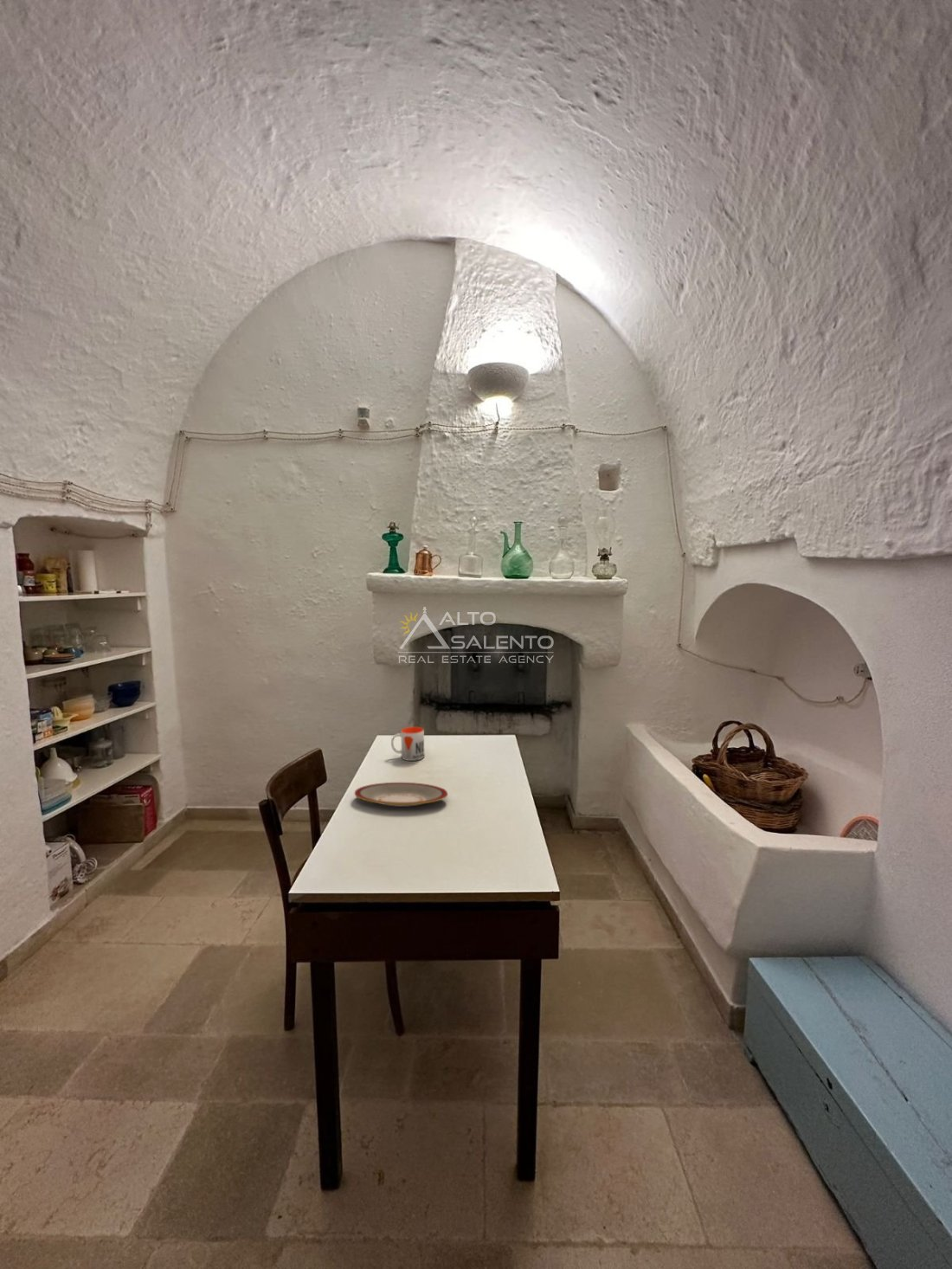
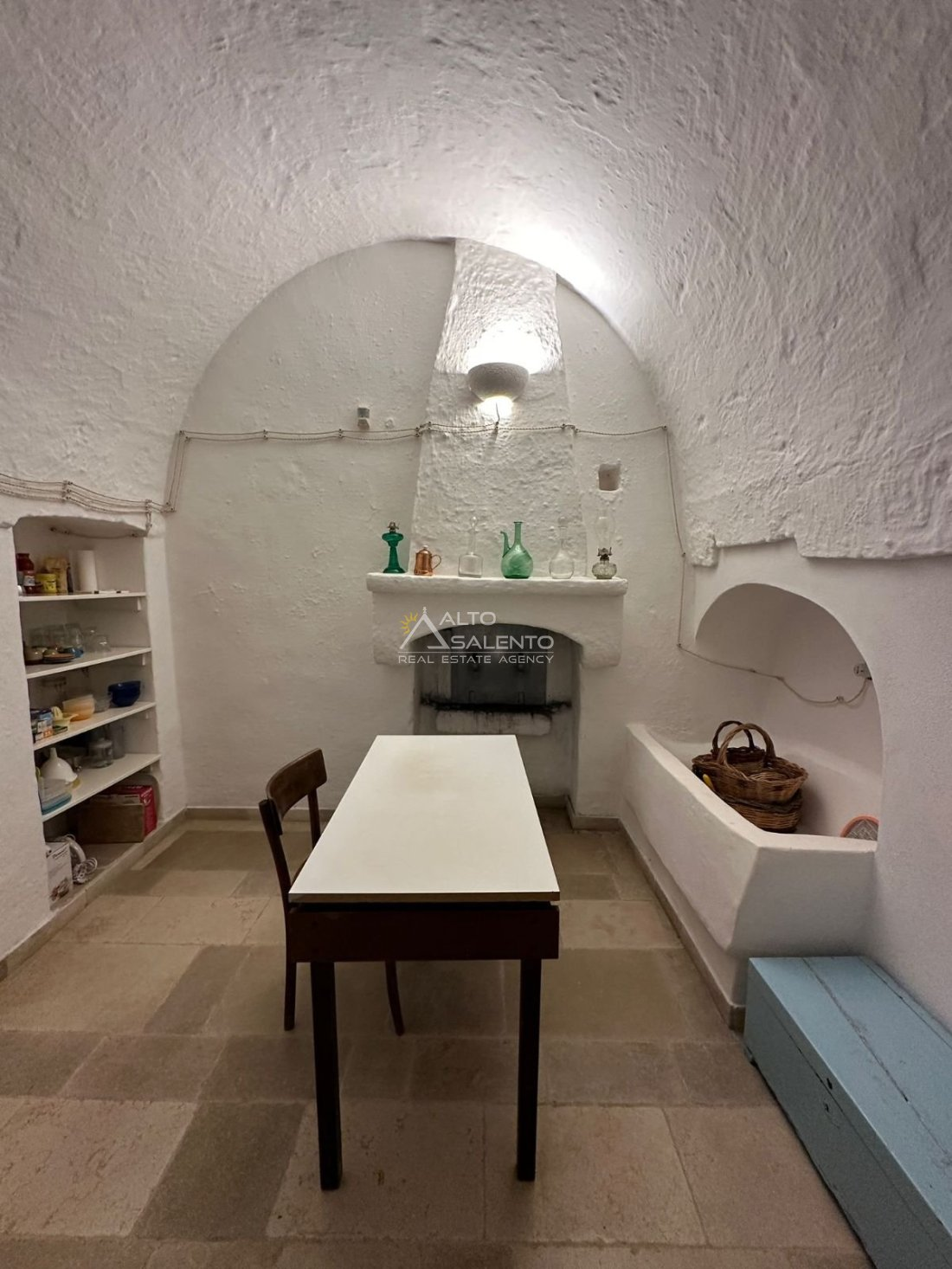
- plate [354,782,448,808]
- mug [390,726,425,762]
